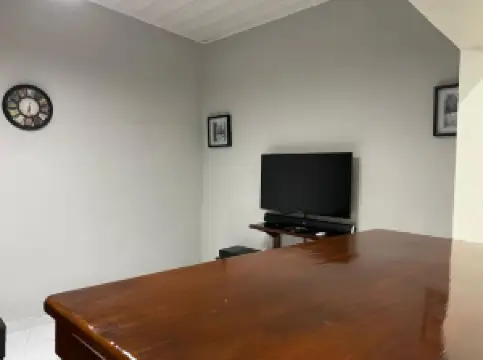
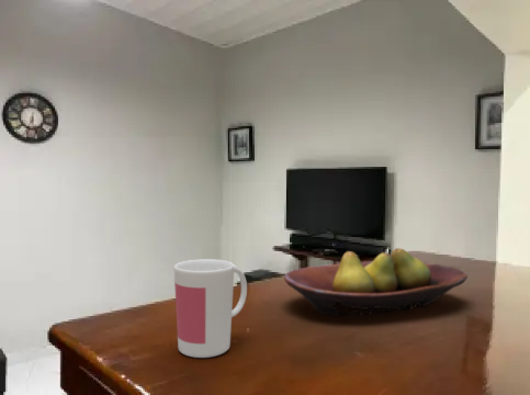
+ fruit bowl [283,247,469,317]
+ mug [173,258,248,359]
